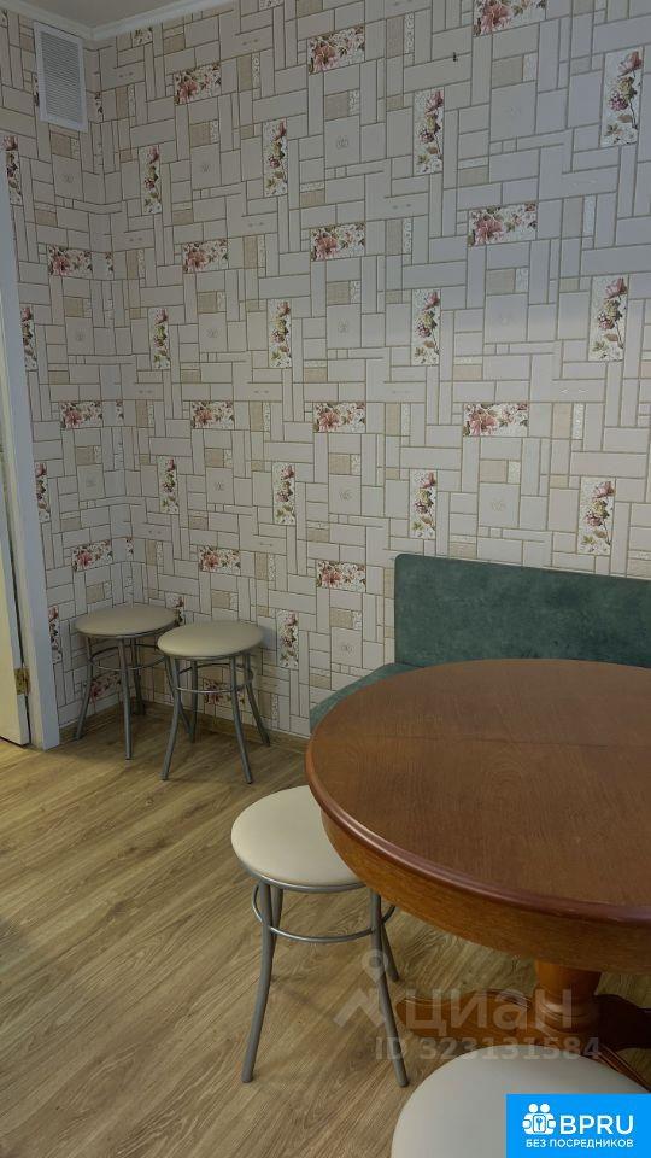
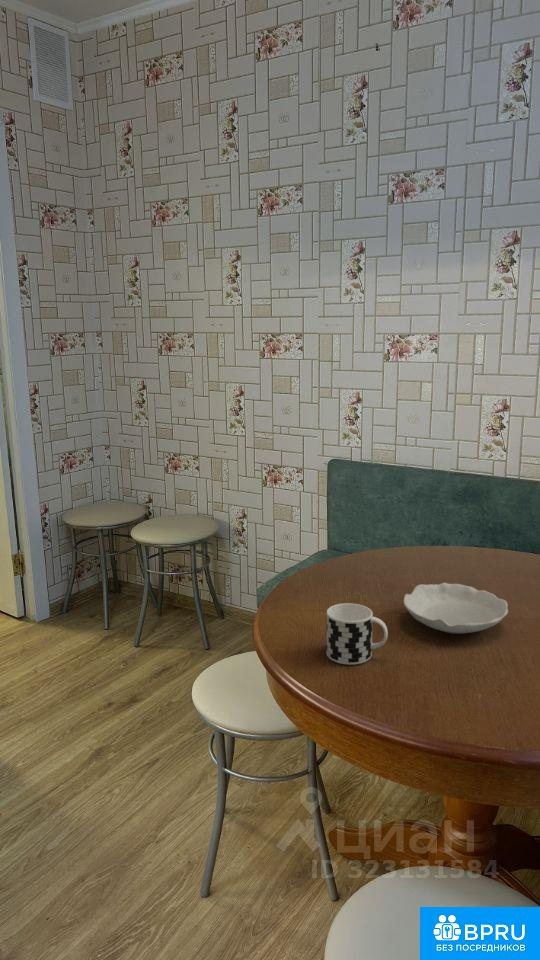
+ bowl [403,581,509,635]
+ cup [325,602,389,666]
